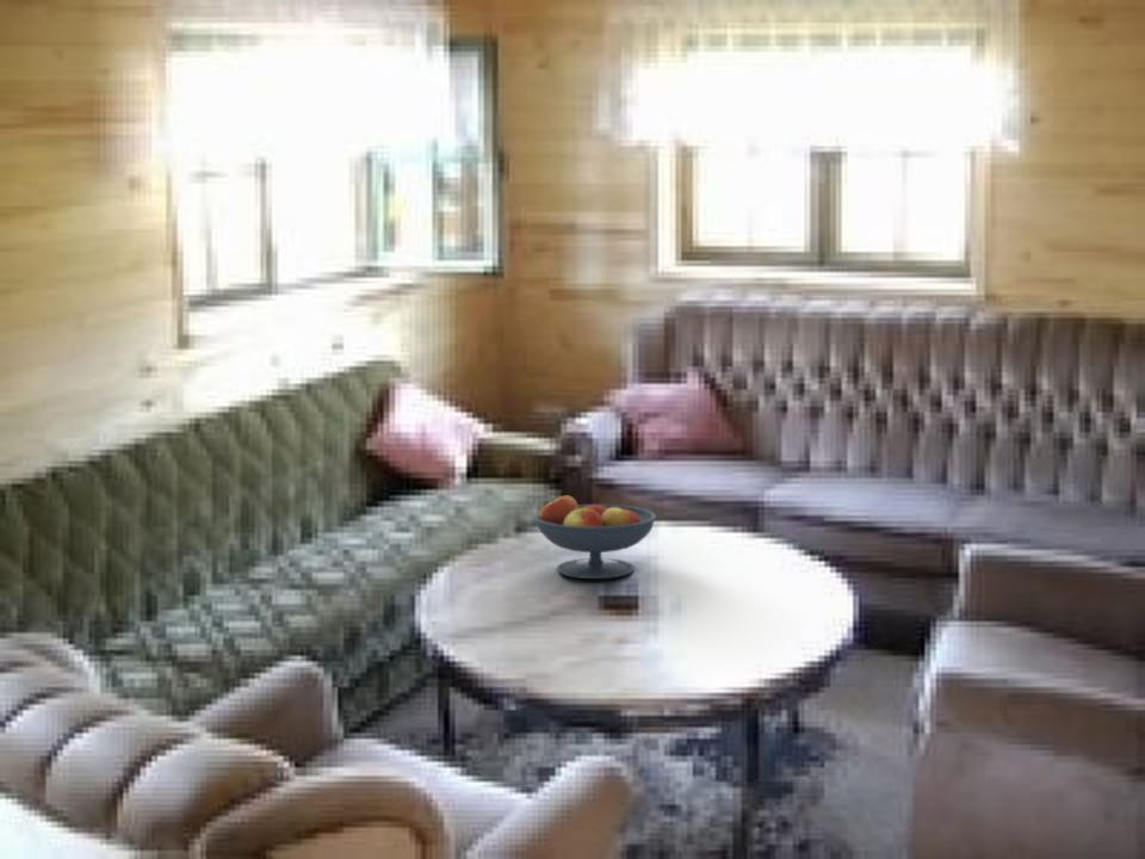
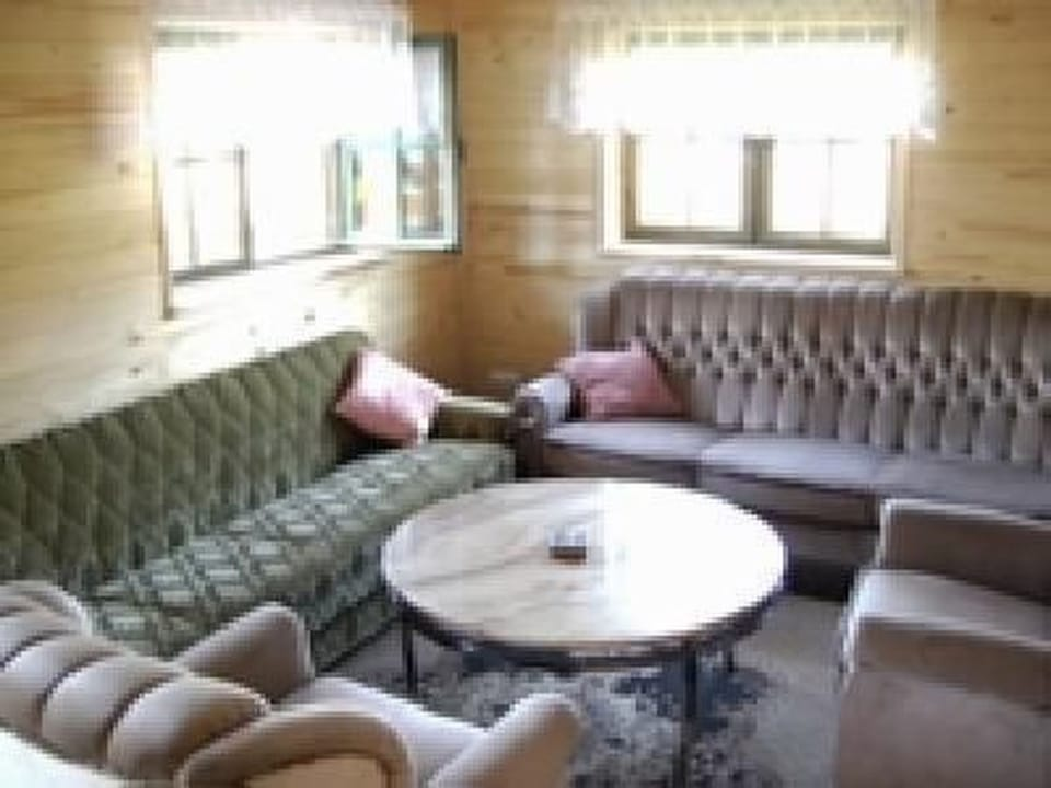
- fruit bowl [533,495,657,580]
